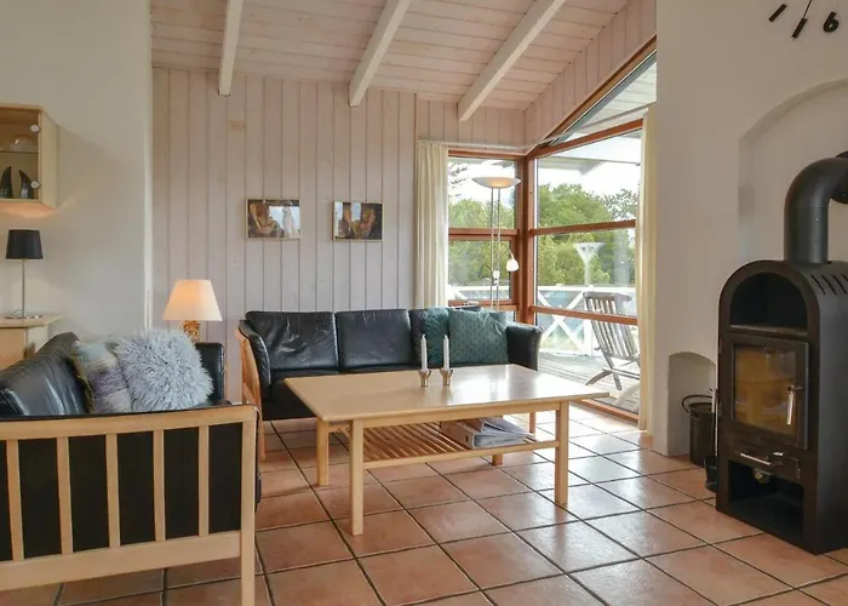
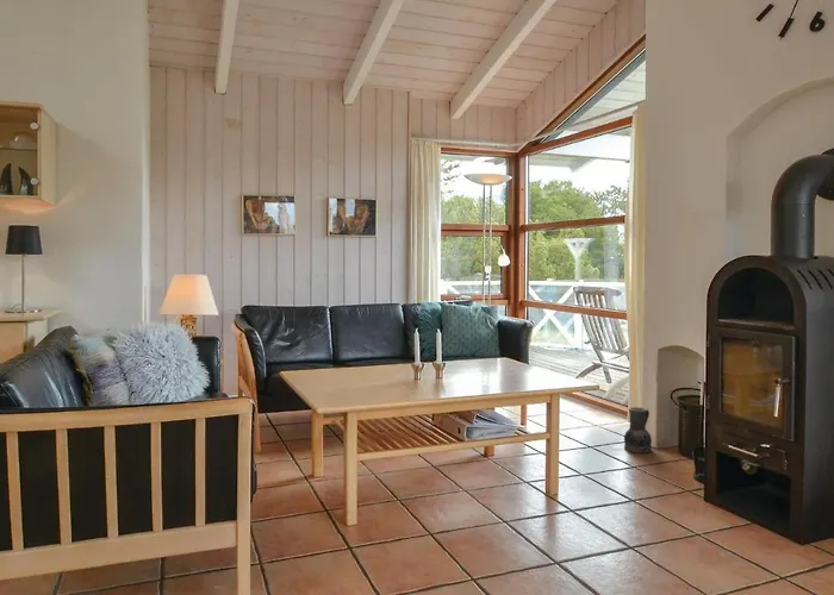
+ vase [623,406,653,453]
